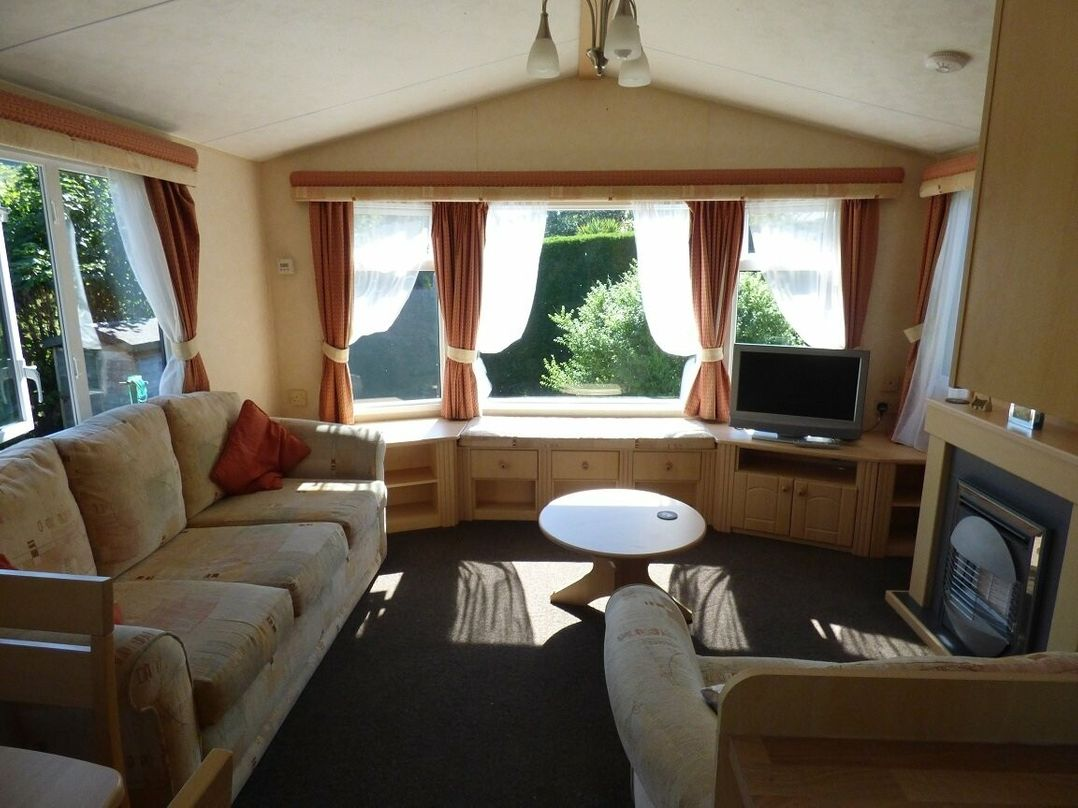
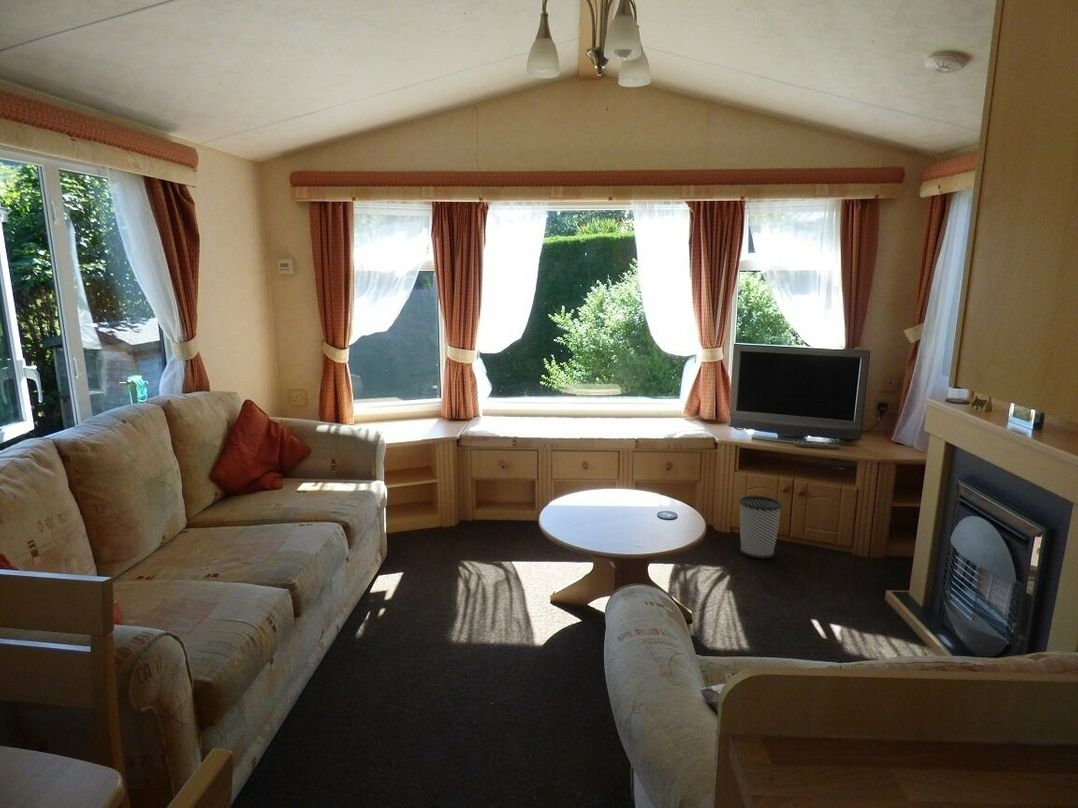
+ wastebasket [738,495,783,560]
